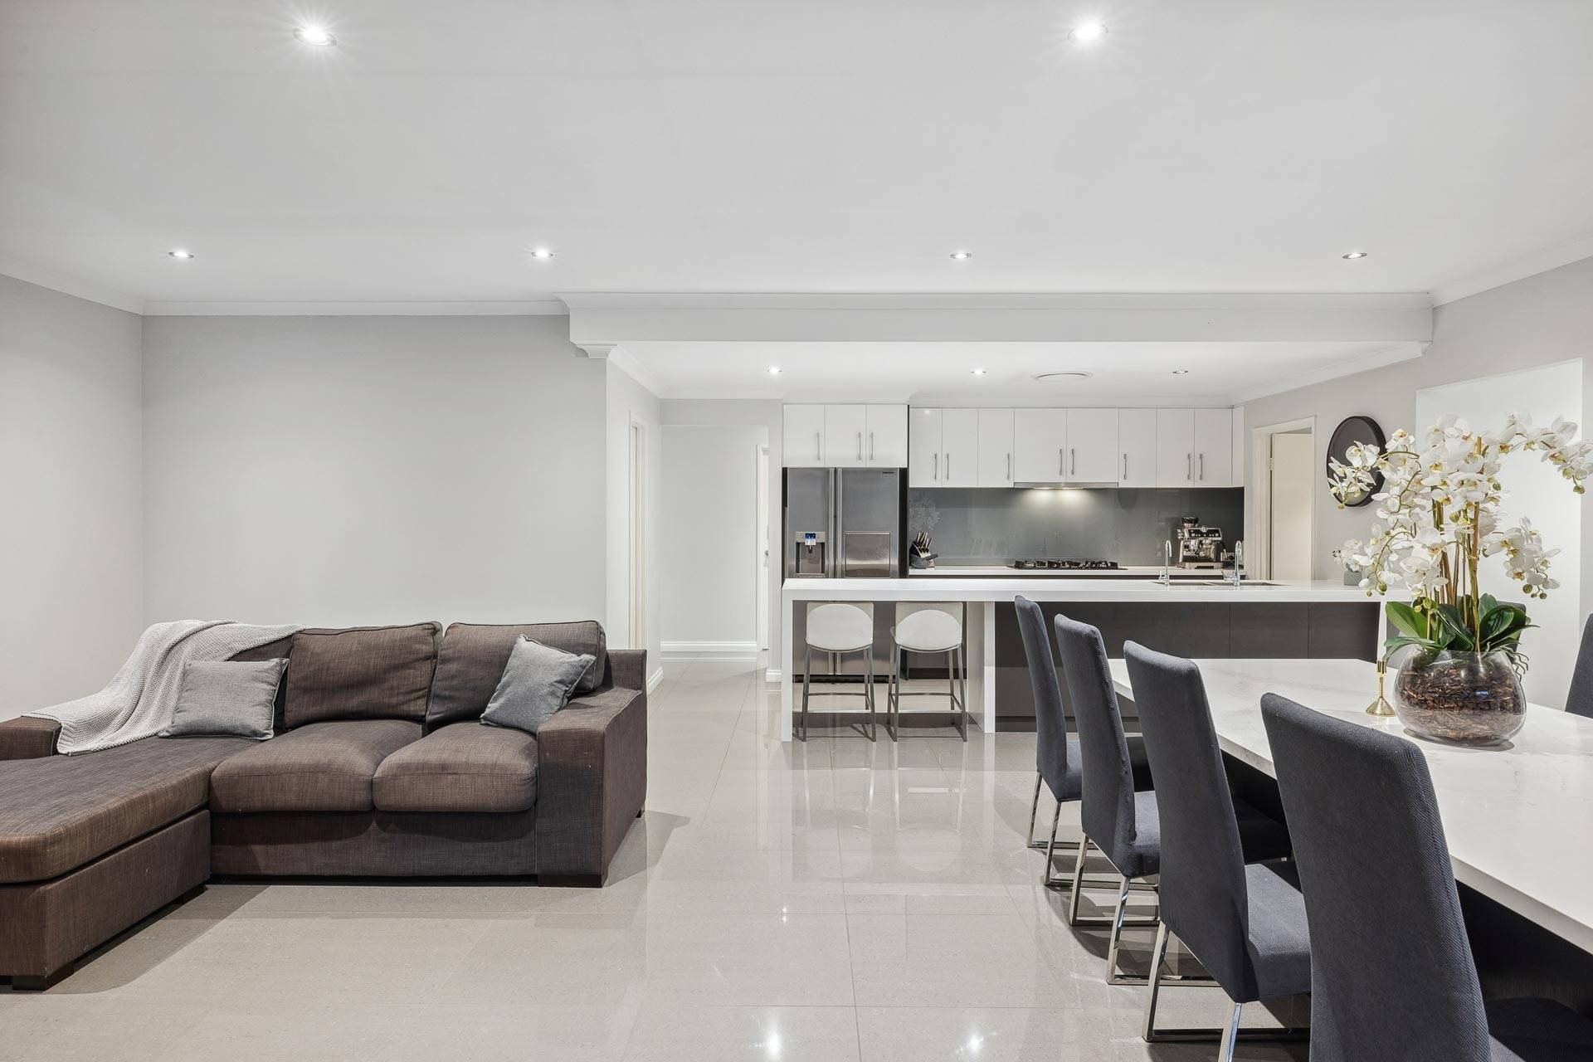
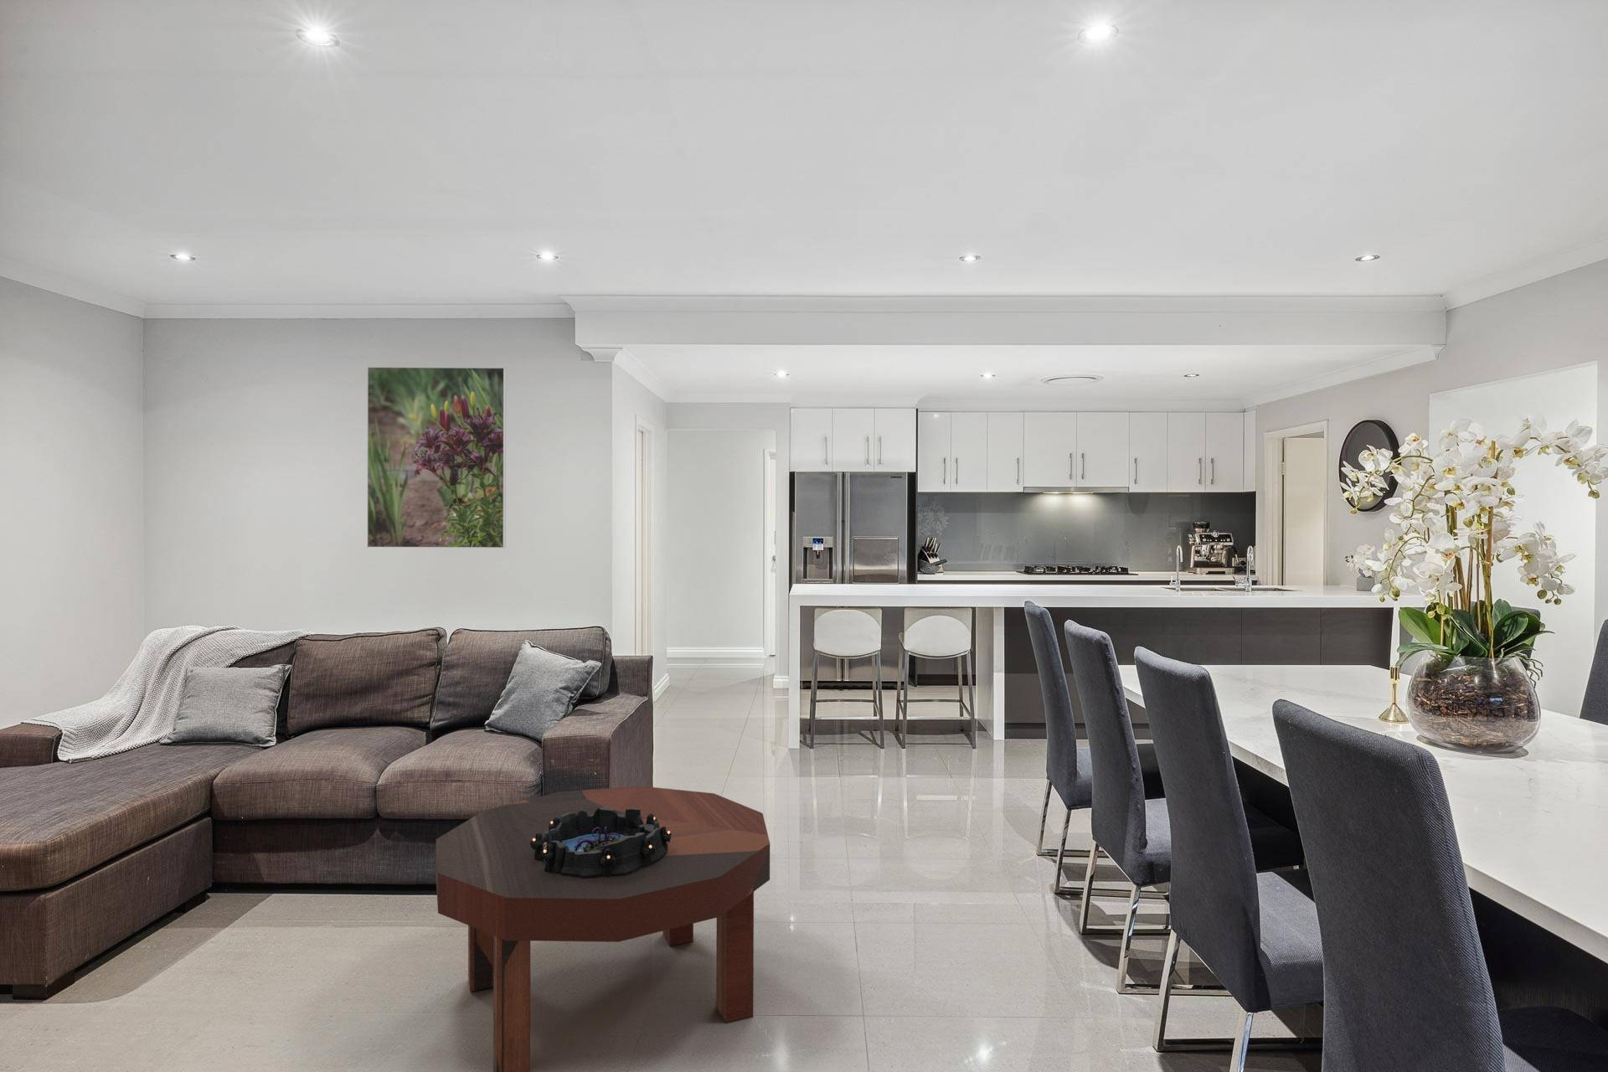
+ coffee table [436,786,770,1072]
+ decorative bowl [530,806,671,878]
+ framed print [366,366,506,548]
